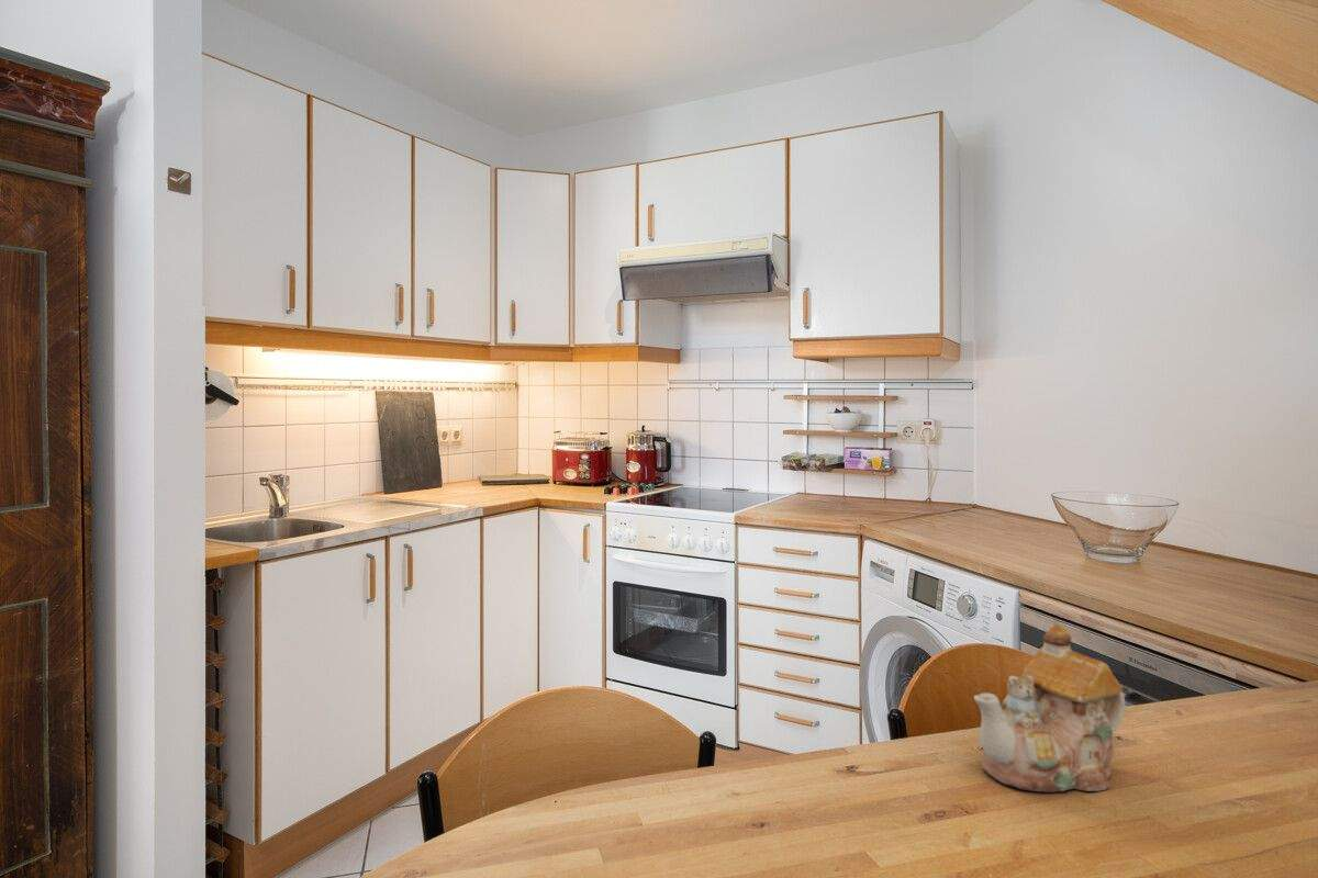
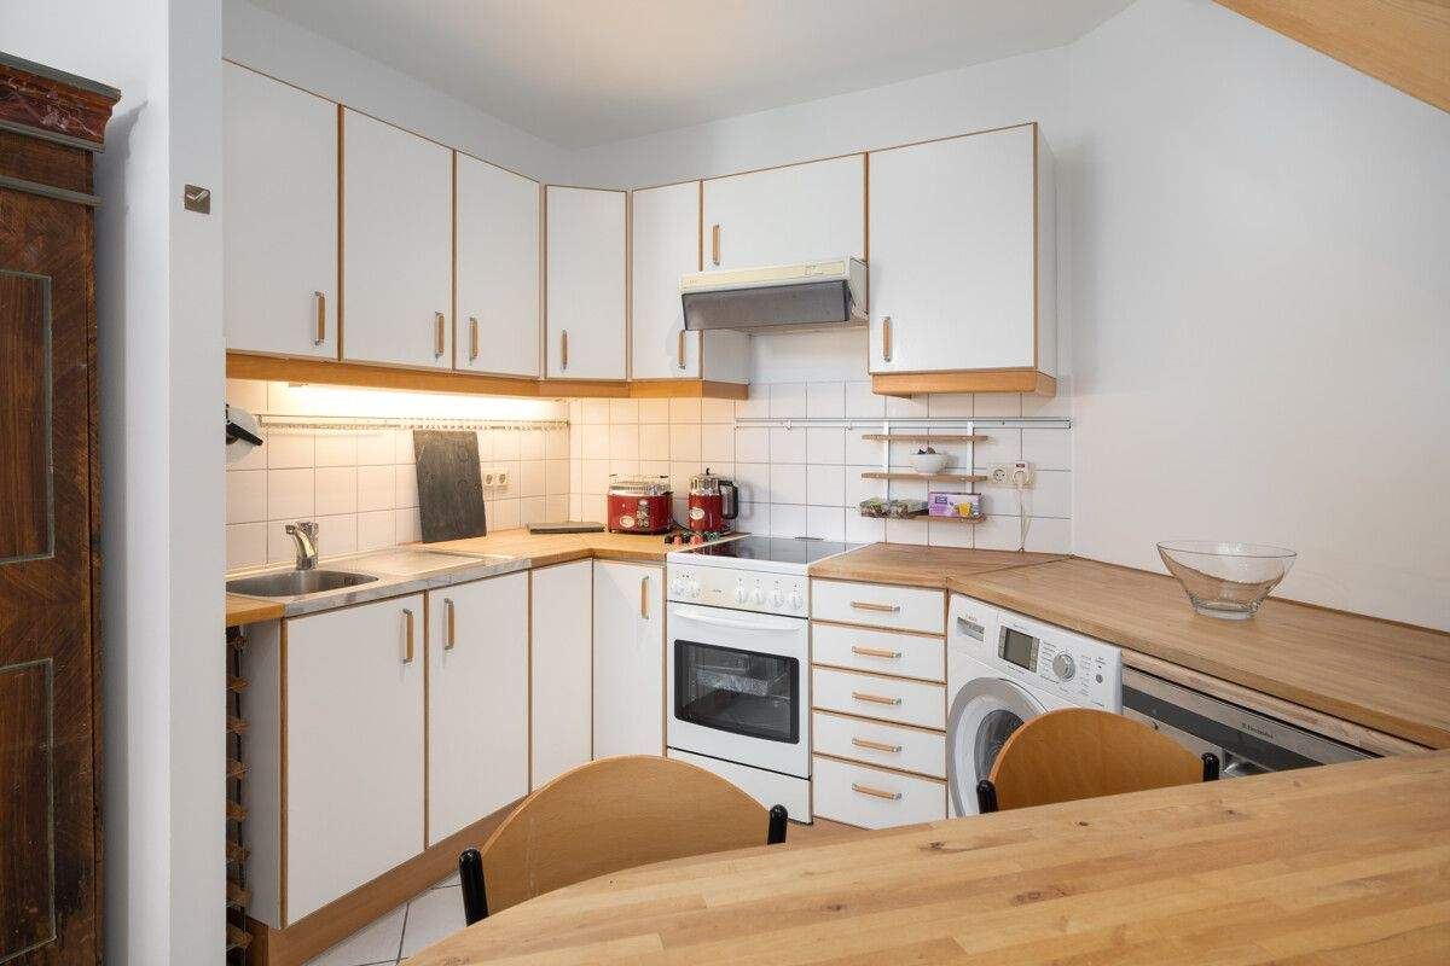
- teapot [973,623,1126,793]
